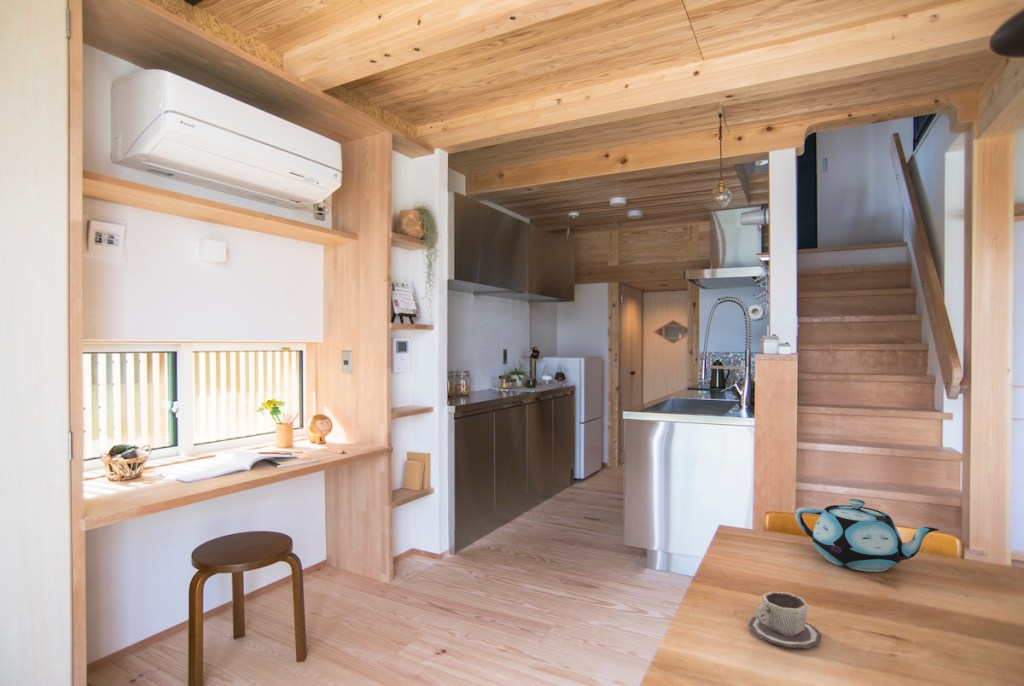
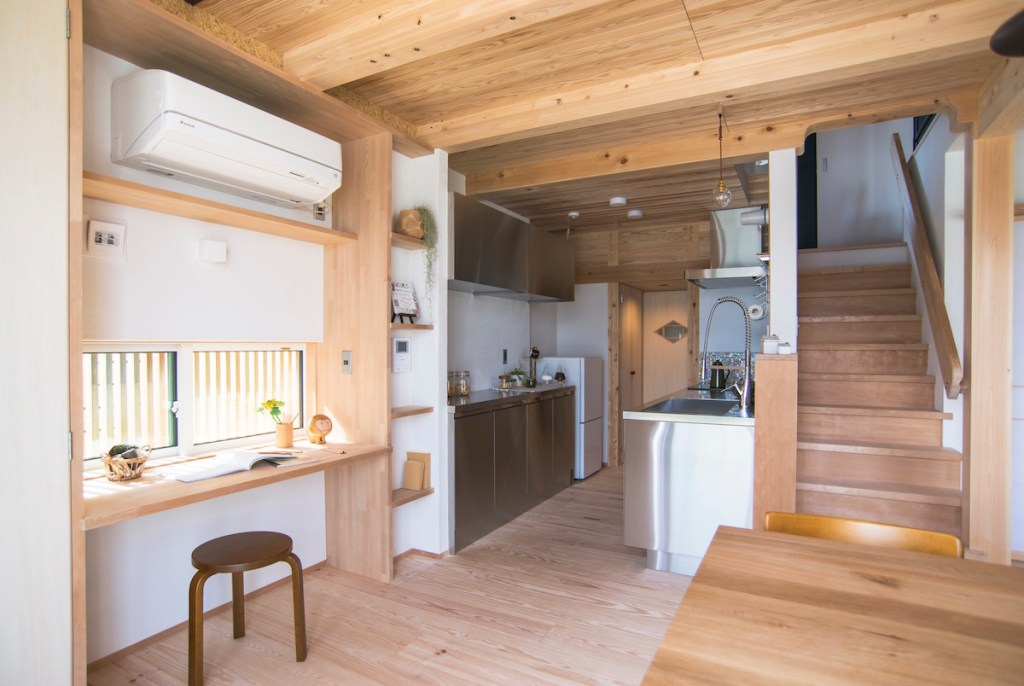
- cup [748,591,823,649]
- teapot [794,498,940,573]
